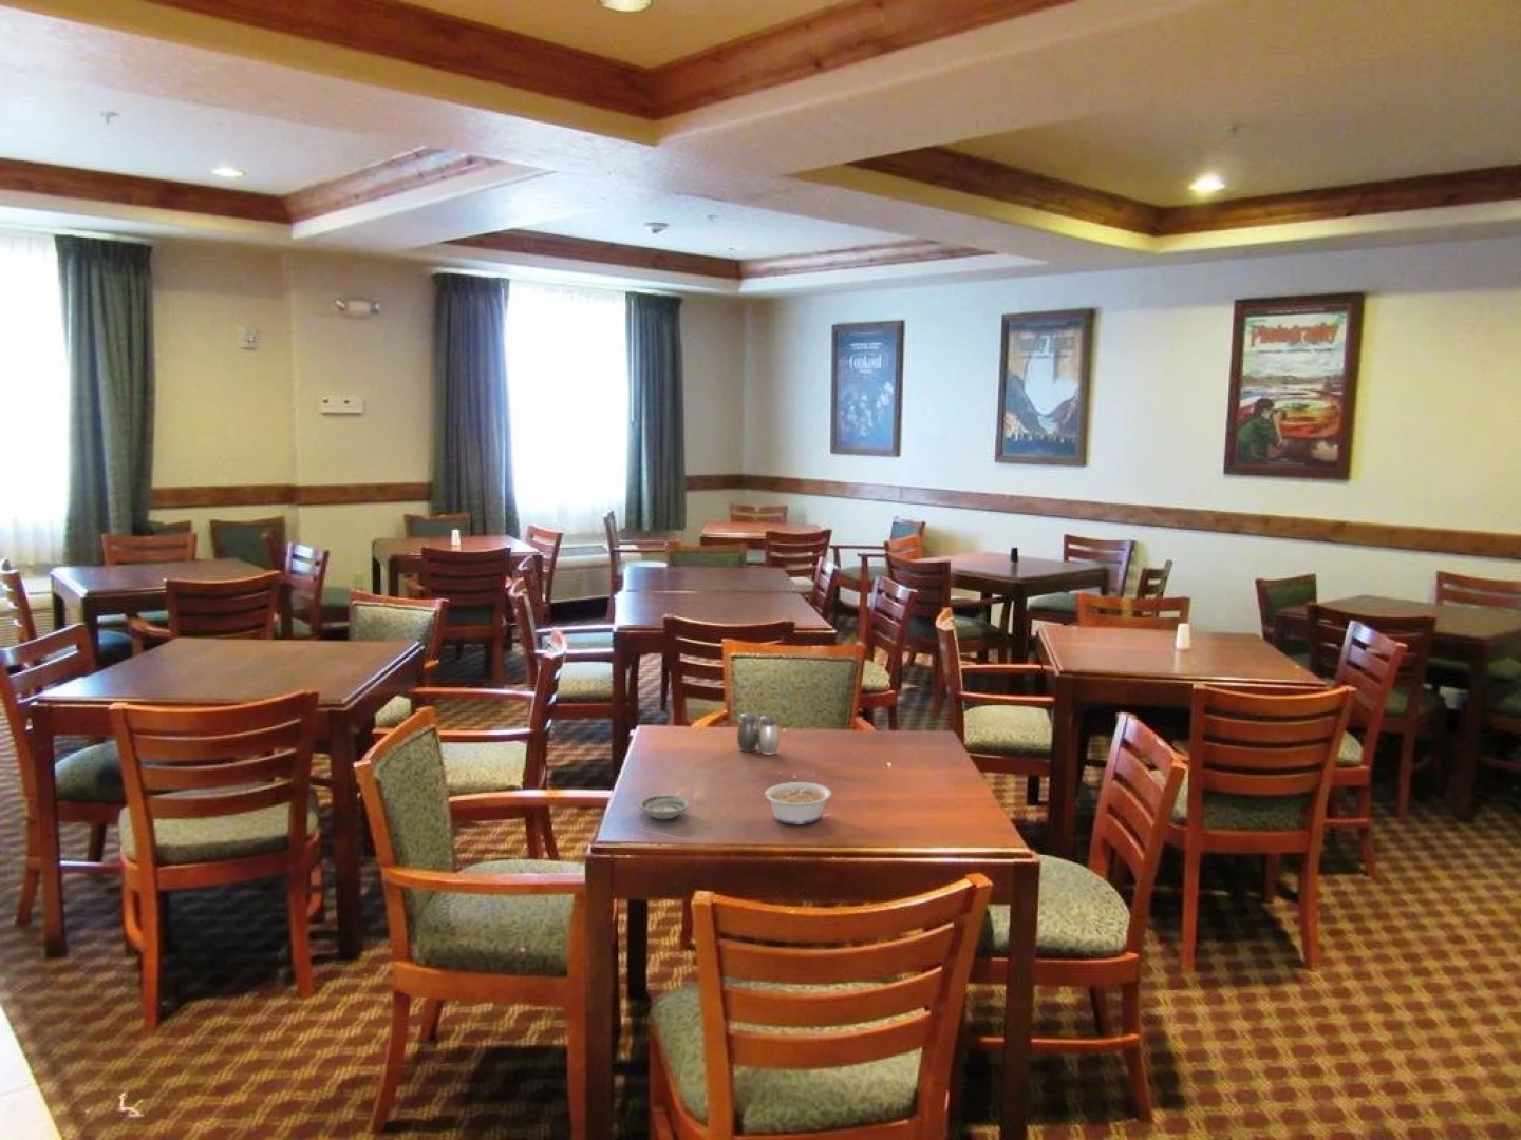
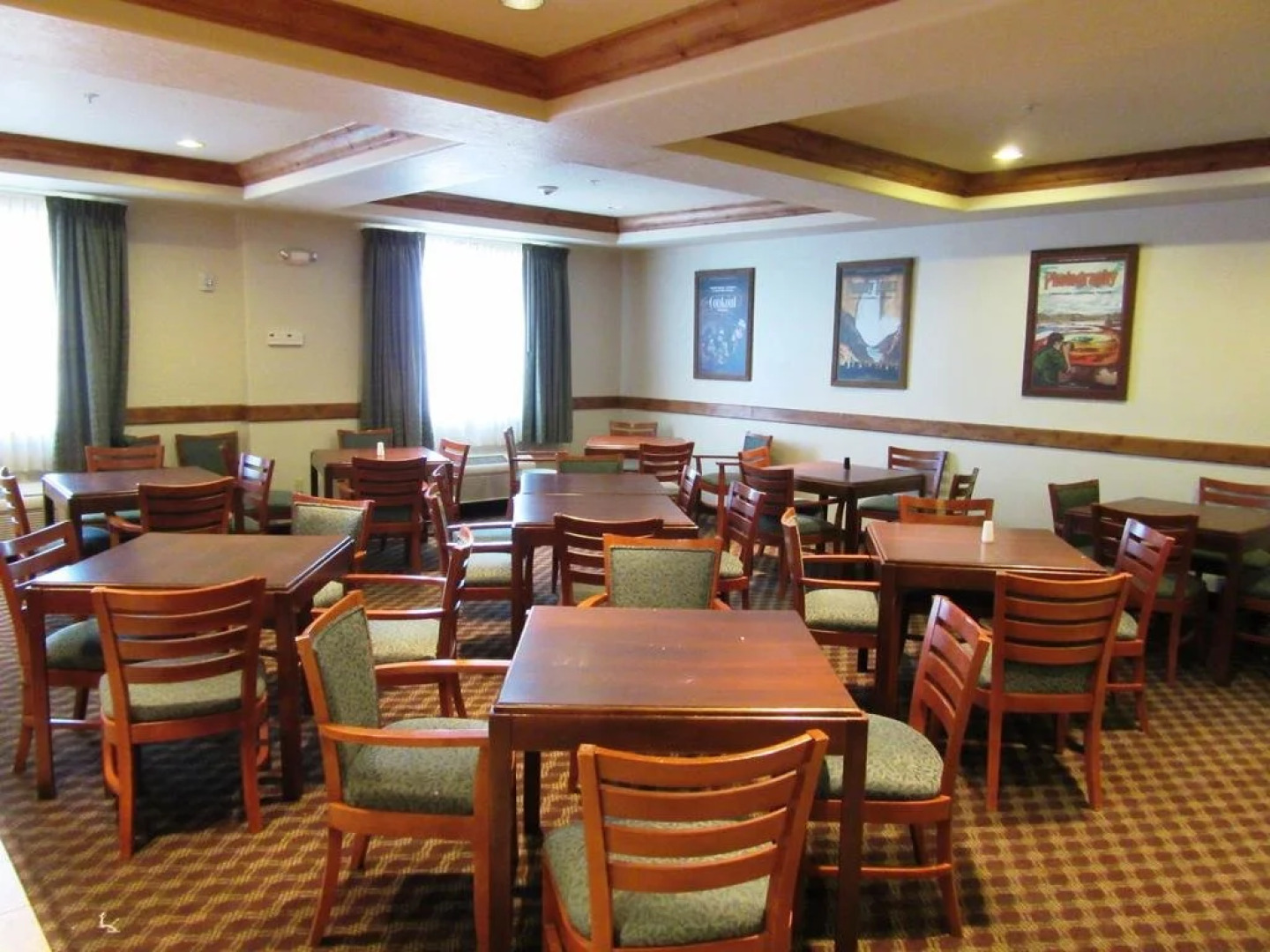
- salt and pepper shaker [737,712,780,756]
- saucer [638,795,690,820]
- legume [750,781,832,825]
